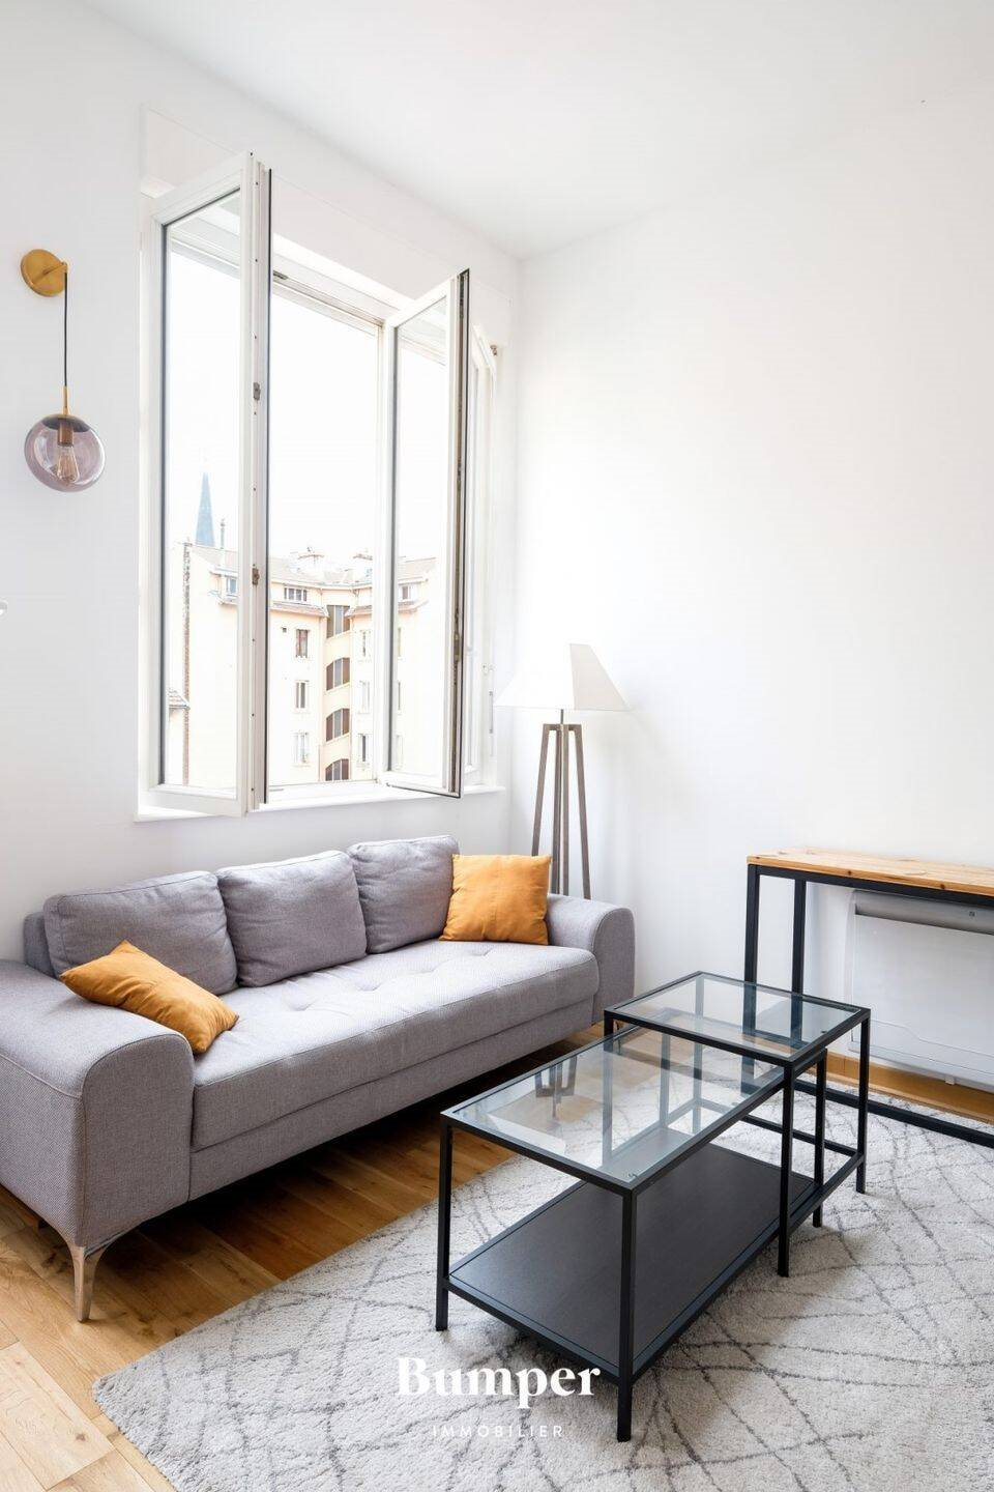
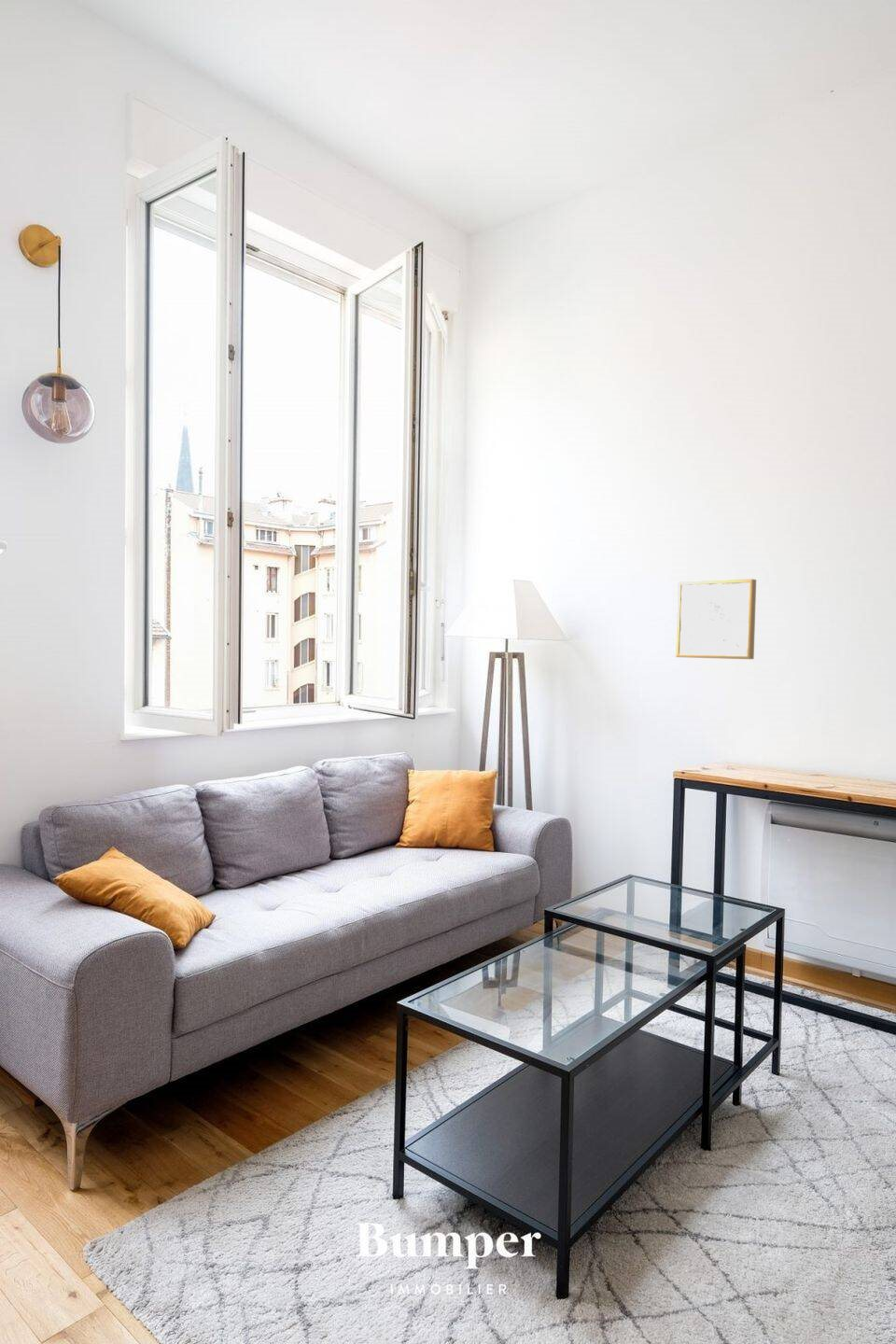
+ wall art [675,579,757,660]
